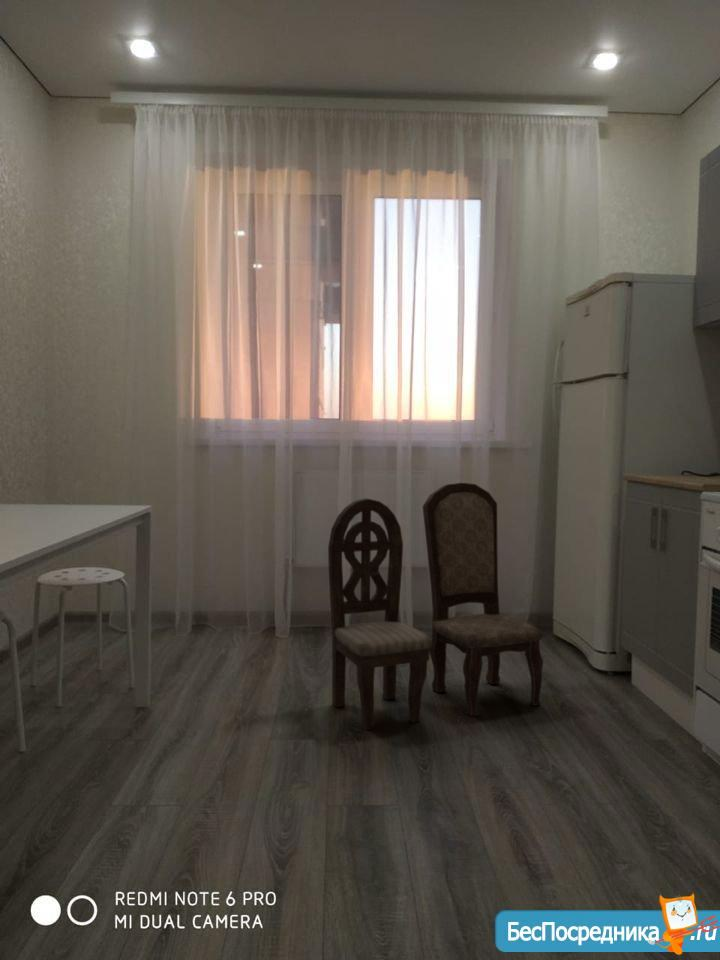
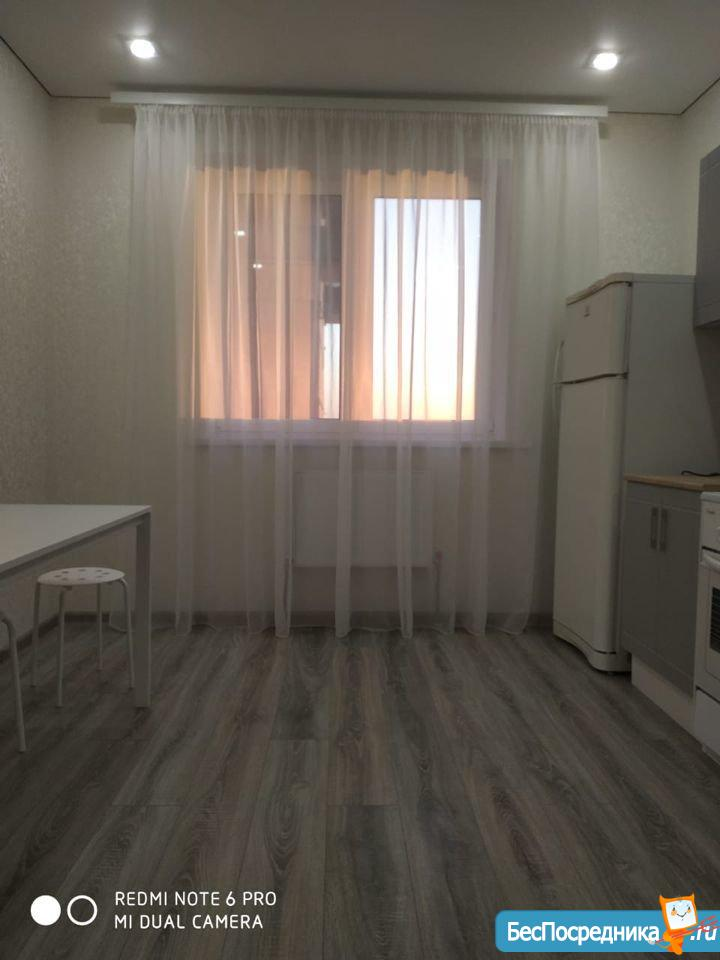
- dining chair [327,482,544,731]
